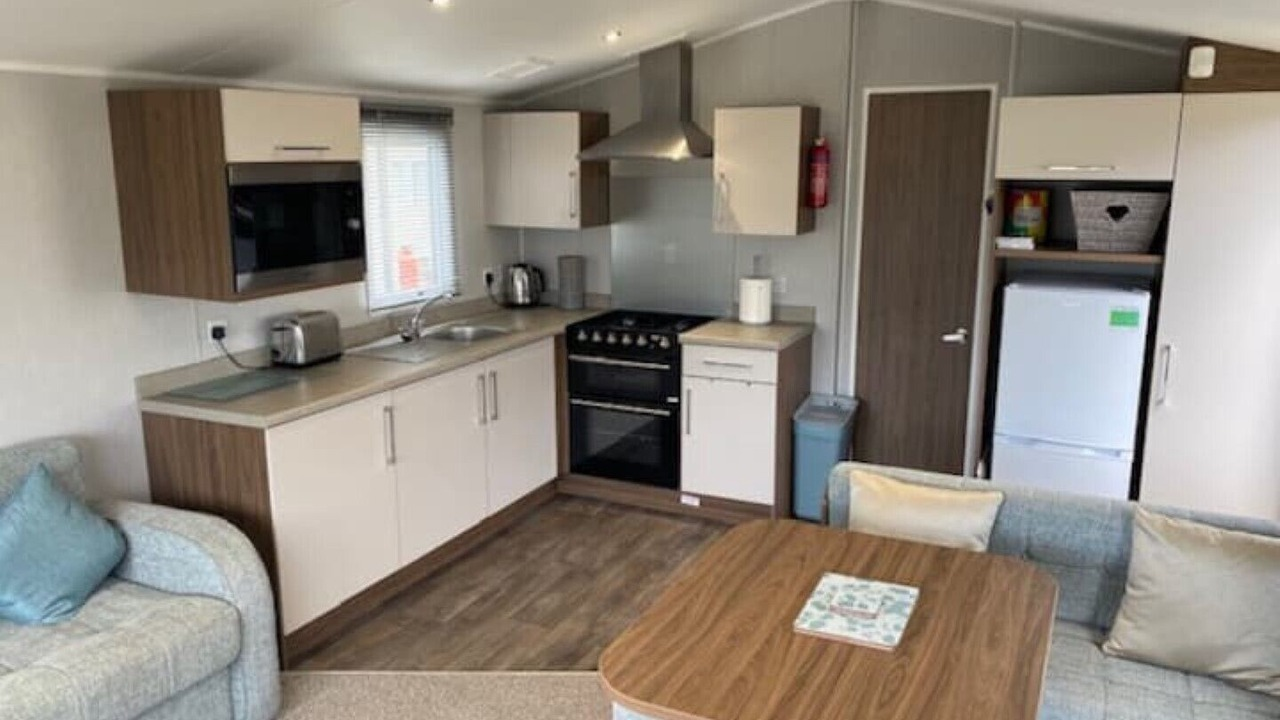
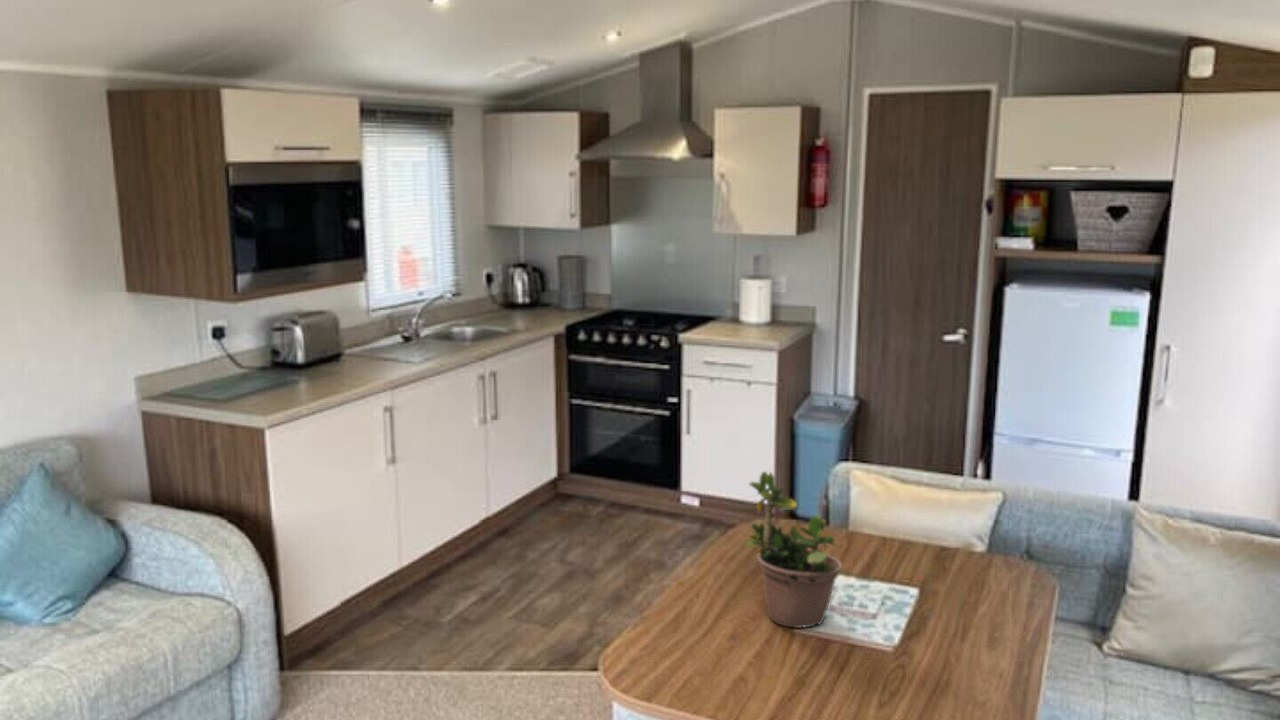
+ potted plant [744,459,843,629]
